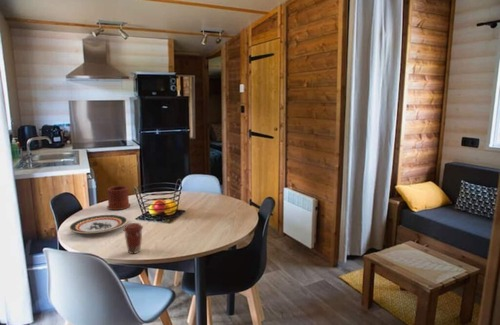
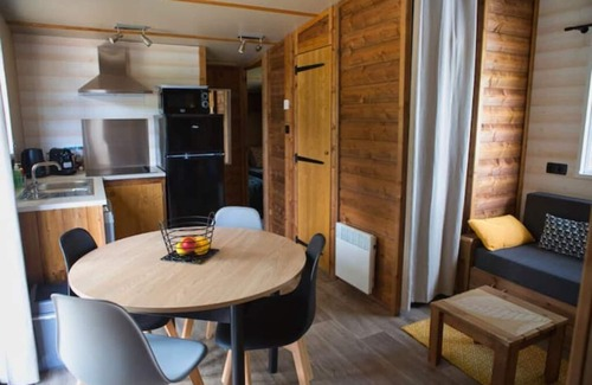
- coffee cup [122,222,144,255]
- mug [106,185,131,211]
- plate [68,214,128,234]
